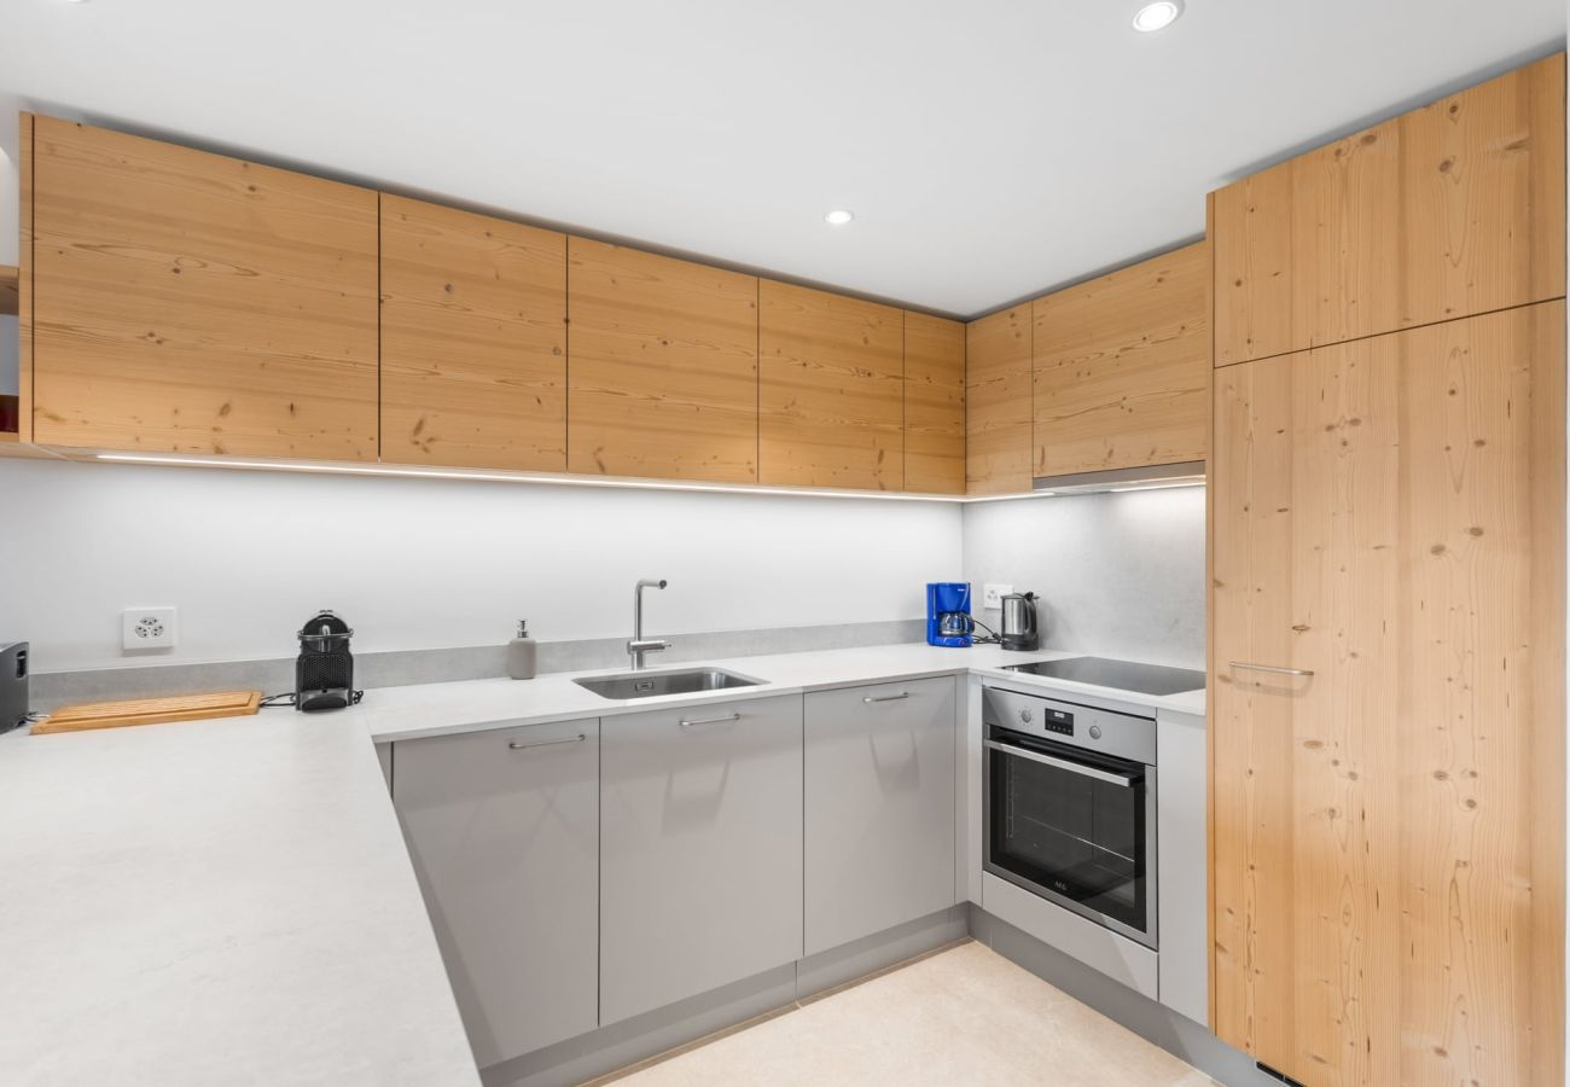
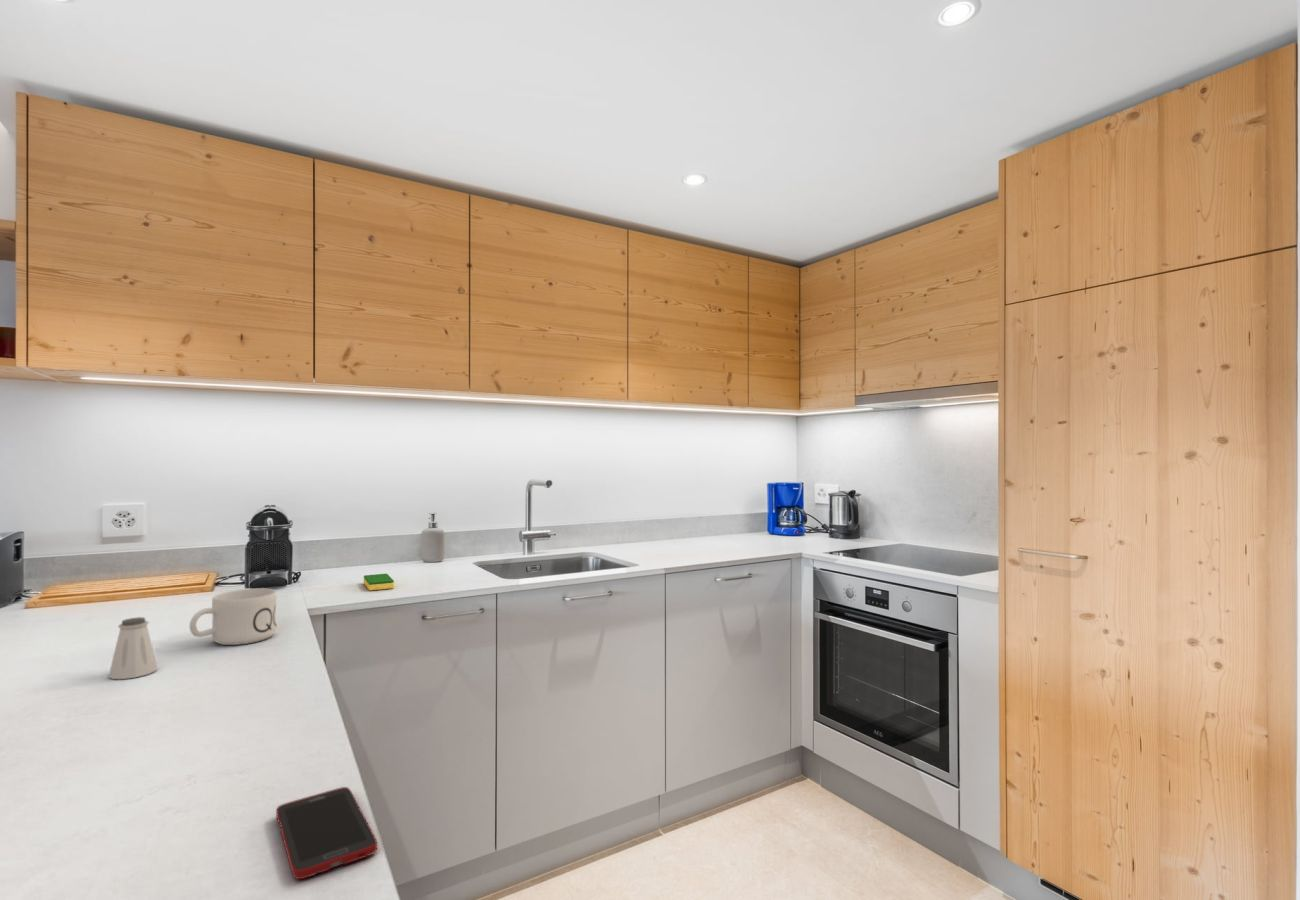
+ saltshaker [107,616,159,680]
+ dish sponge [363,573,395,591]
+ cell phone [275,786,378,880]
+ mug [188,587,277,646]
